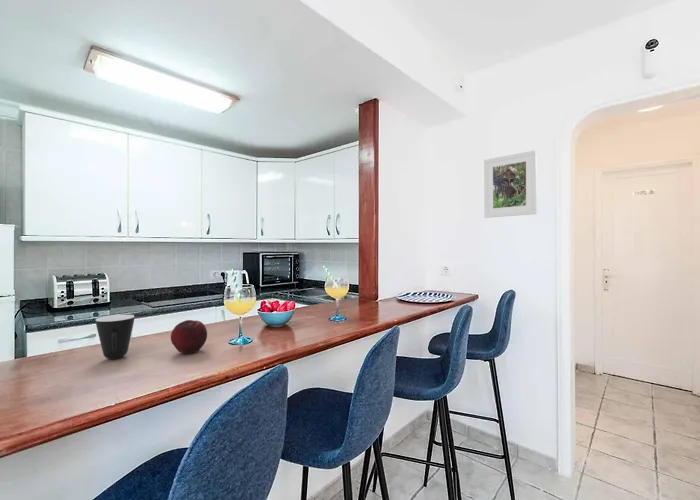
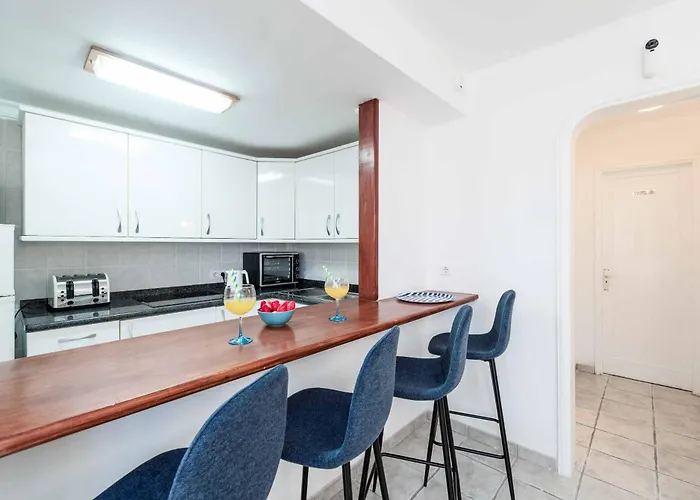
- fruit [170,319,208,355]
- mug [95,314,135,360]
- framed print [483,149,538,219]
